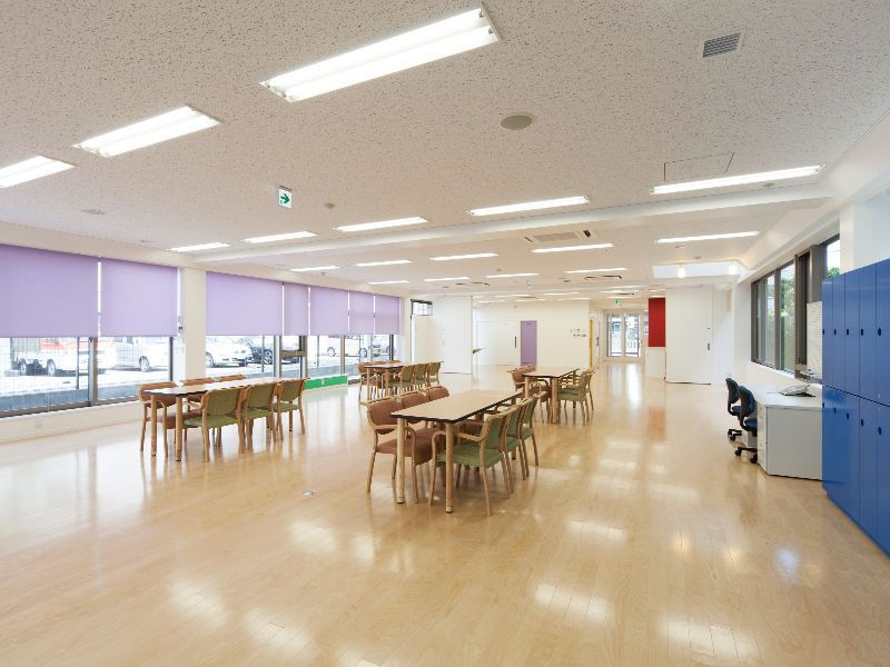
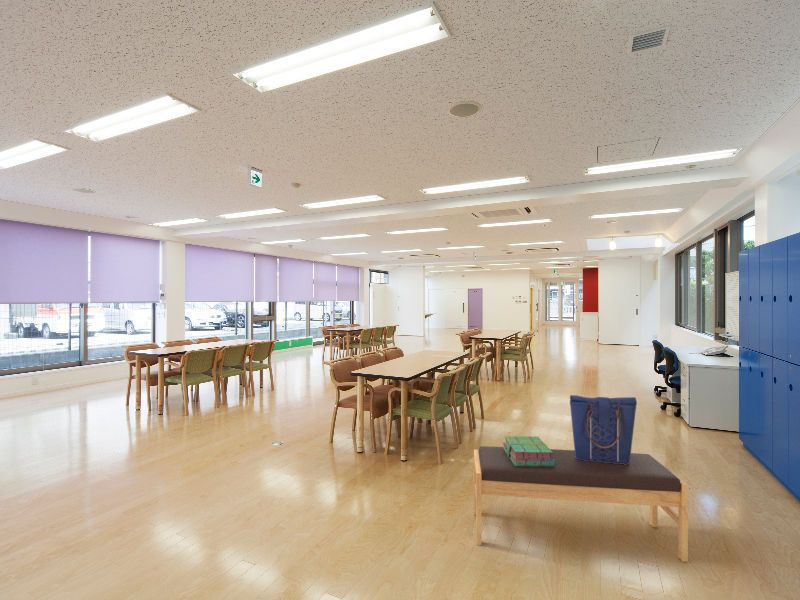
+ stack of books [502,435,556,466]
+ bench [473,445,689,563]
+ tote bag [569,394,638,465]
